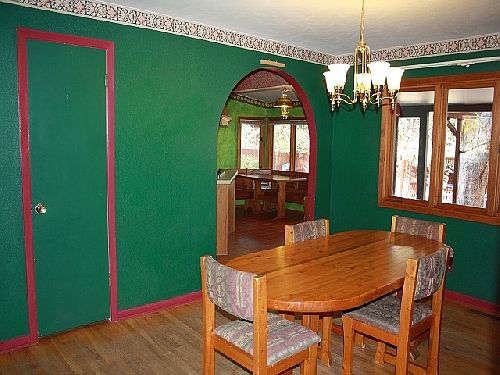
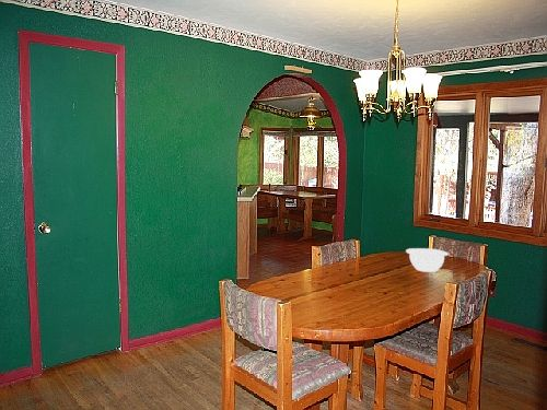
+ mixing bowl [405,247,450,273]
